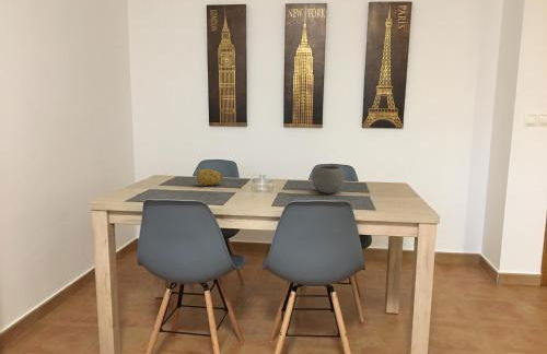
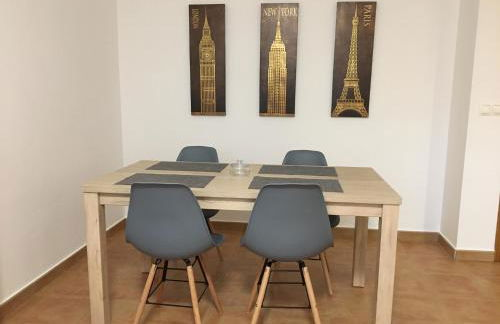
- fruit [196,167,223,187]
- bowl [311,164,346,194]
